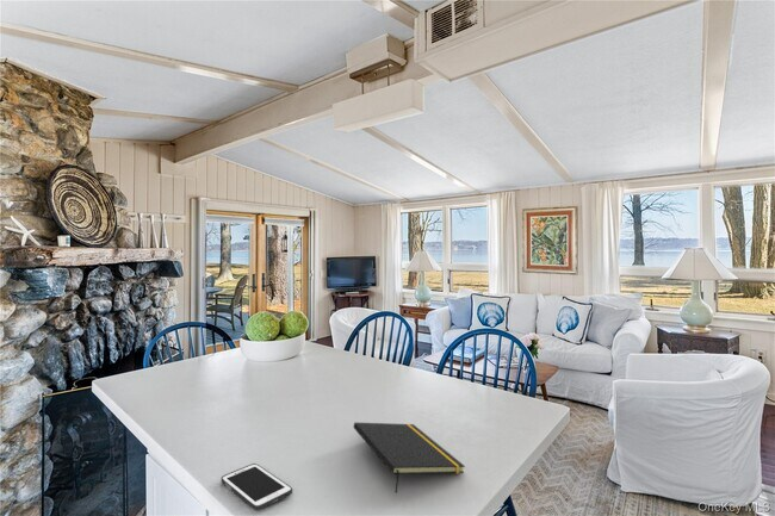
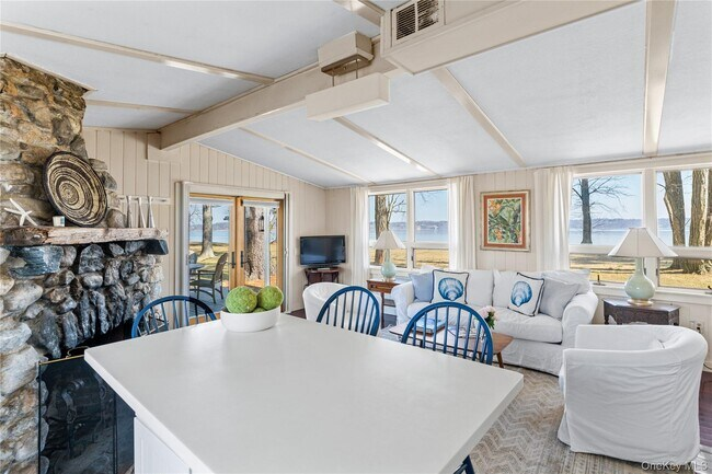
- notepad [353,422,466,495]
- cell phone [221,462,293,511]
